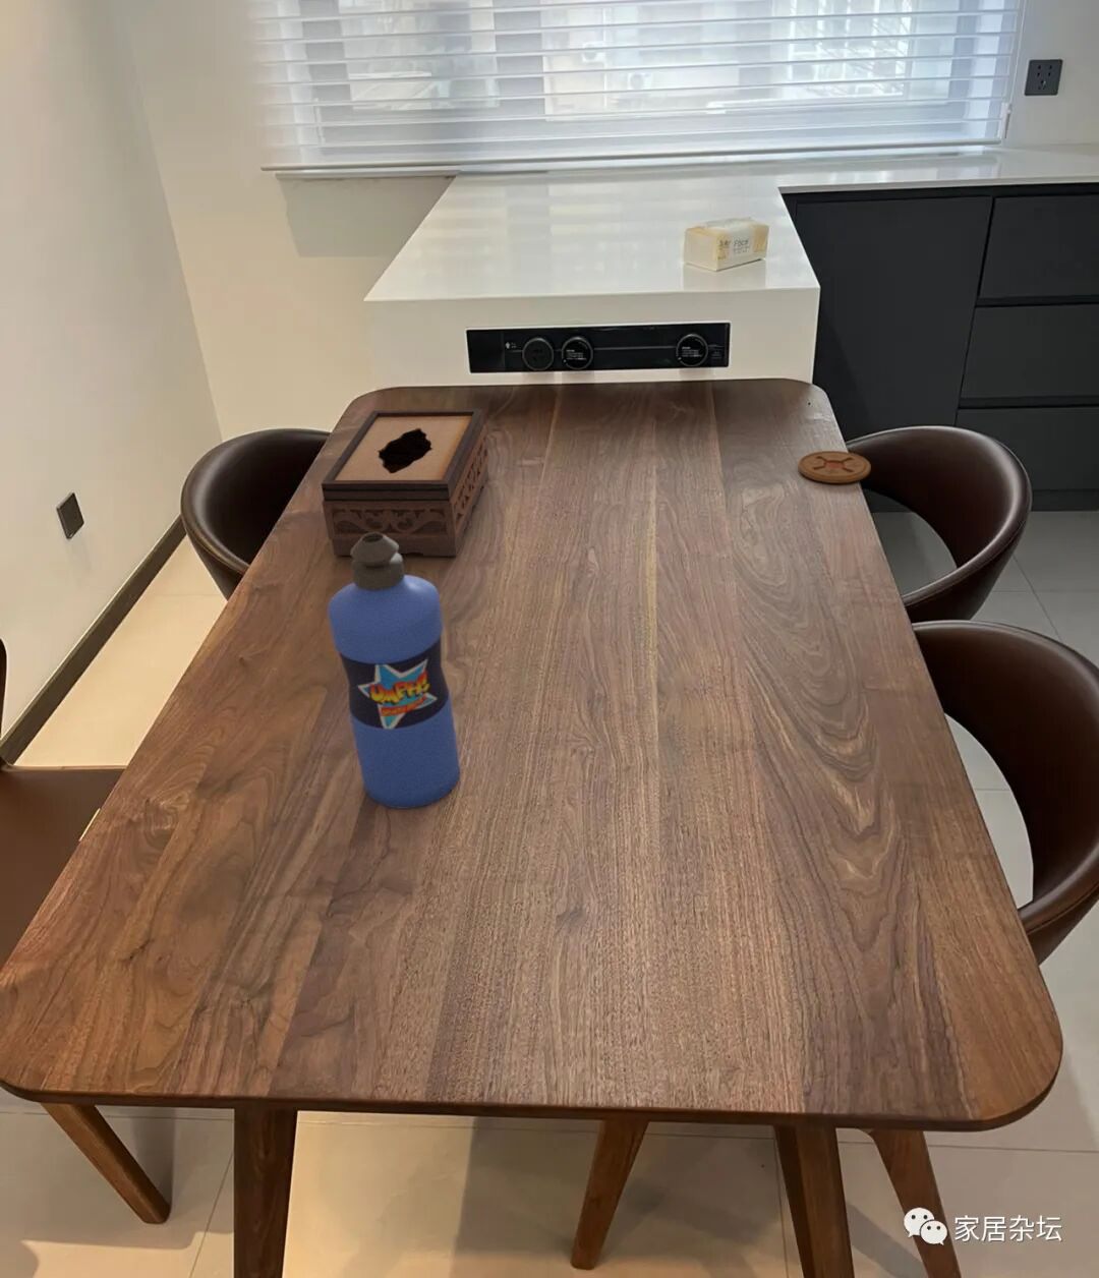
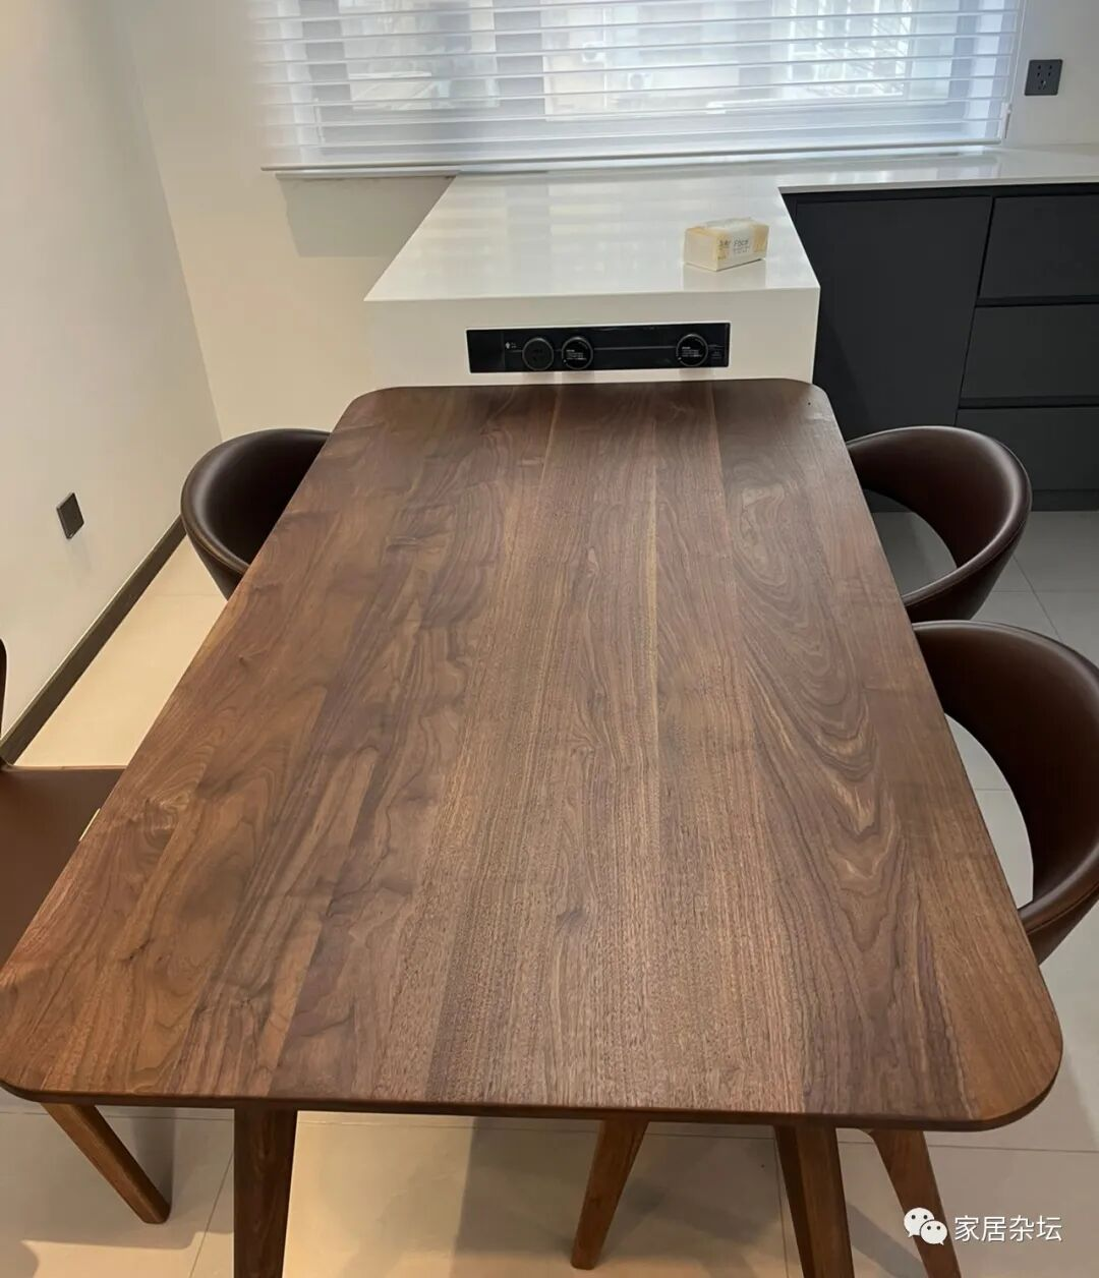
- water bottle [326,532,461,809]
- coaster [797,450,872,485]
- tissue box [320,408,490,556]
